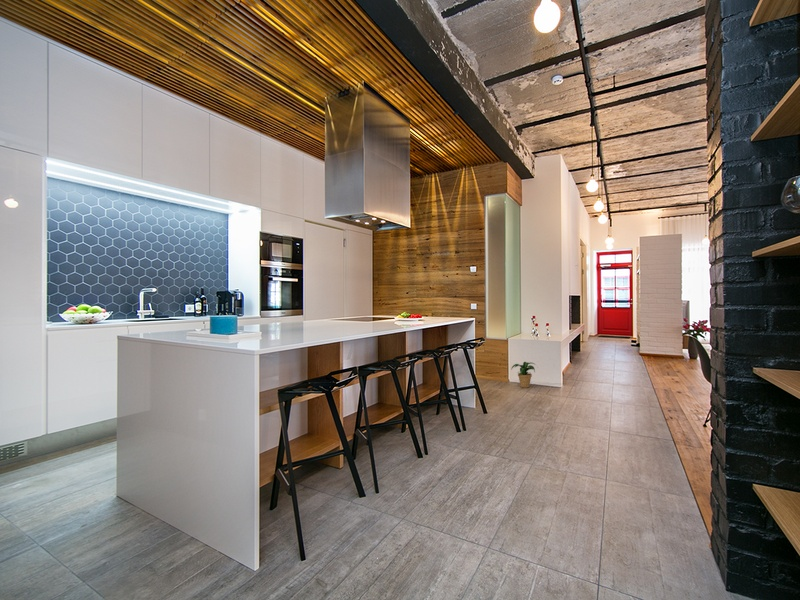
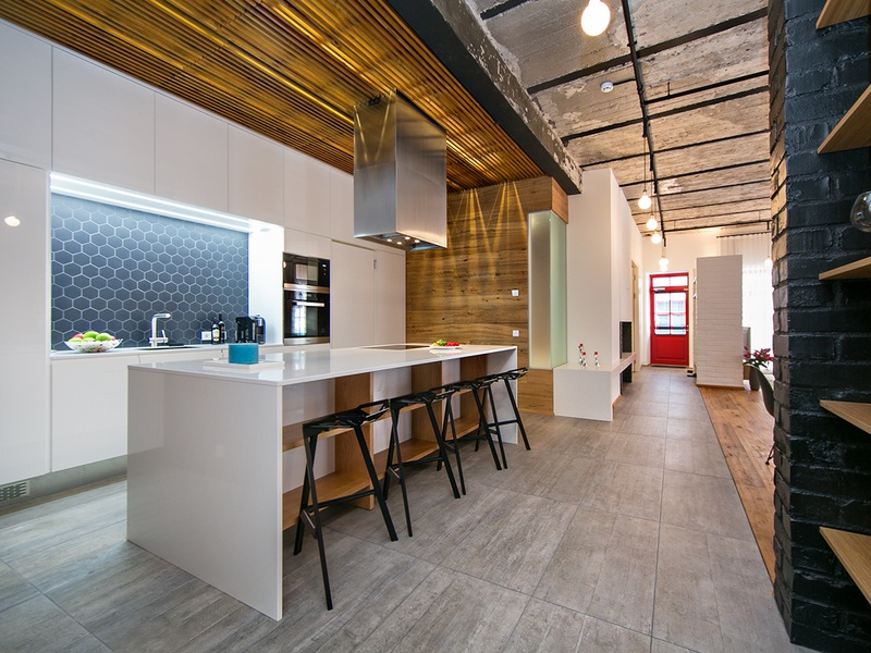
- potted plant [510,361,538,389]
